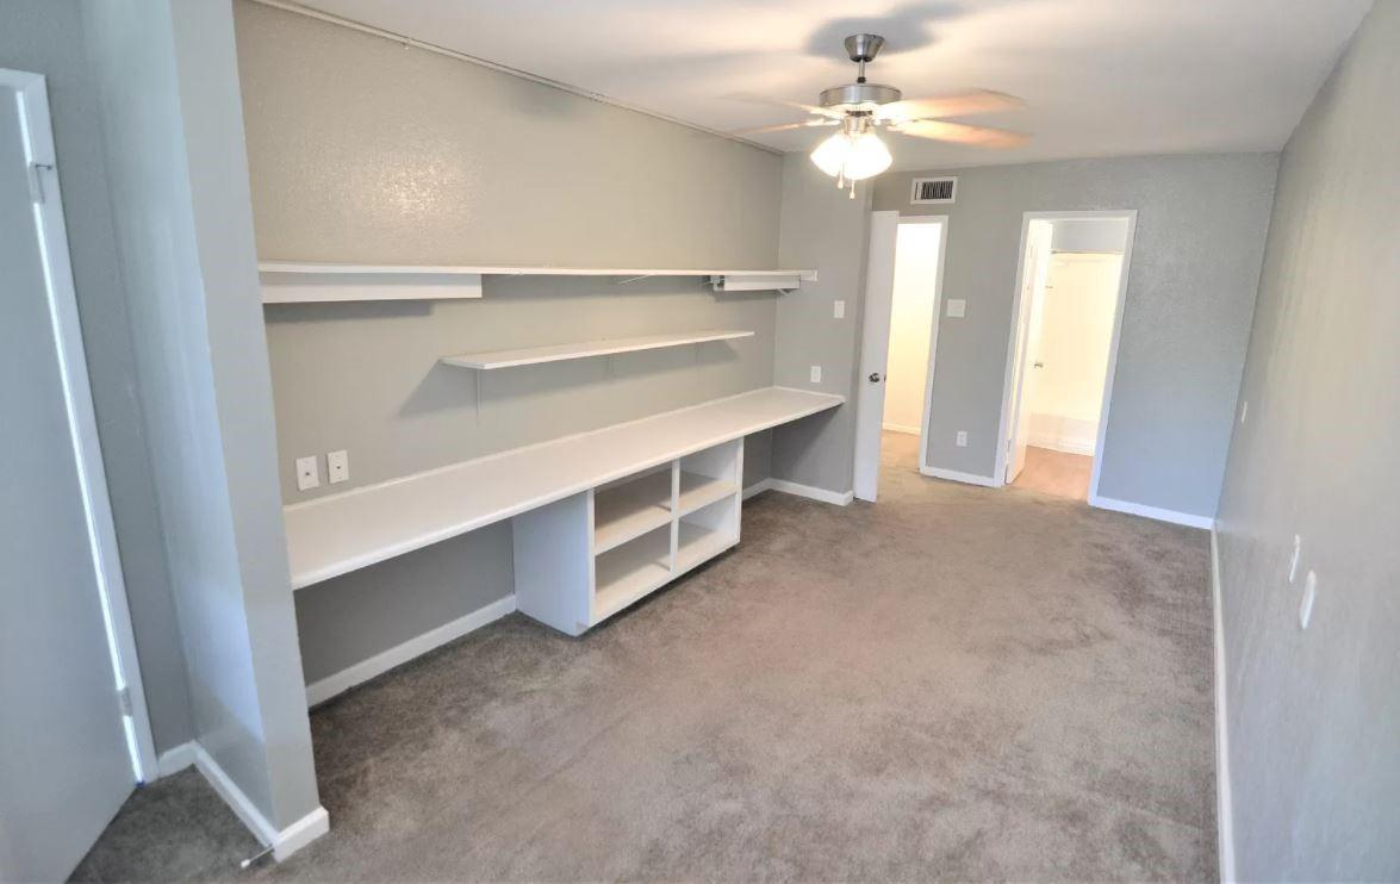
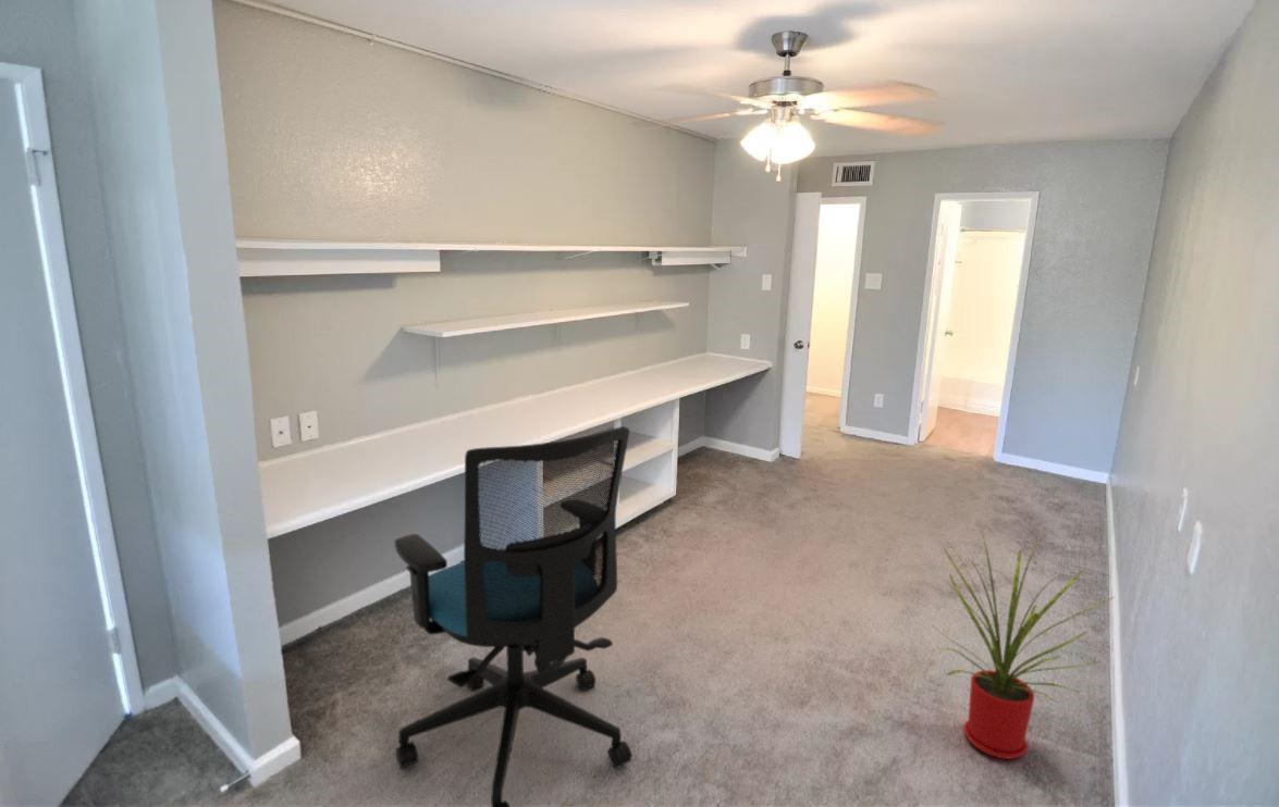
+ house plant [933,527,1117,760]
+ office chair [394,425,632,807]
